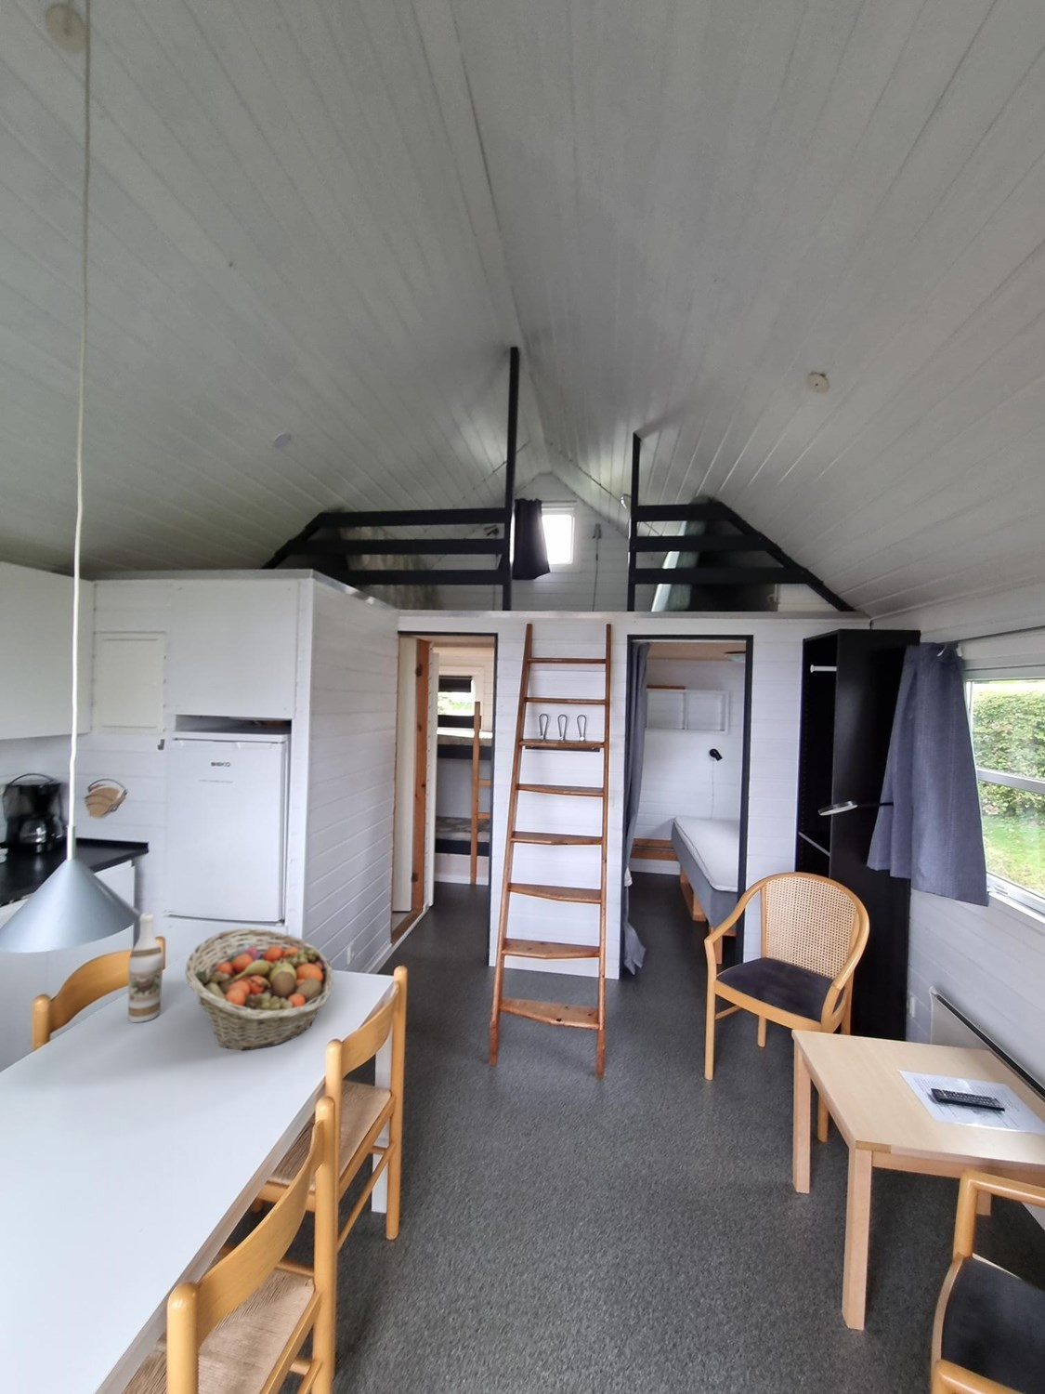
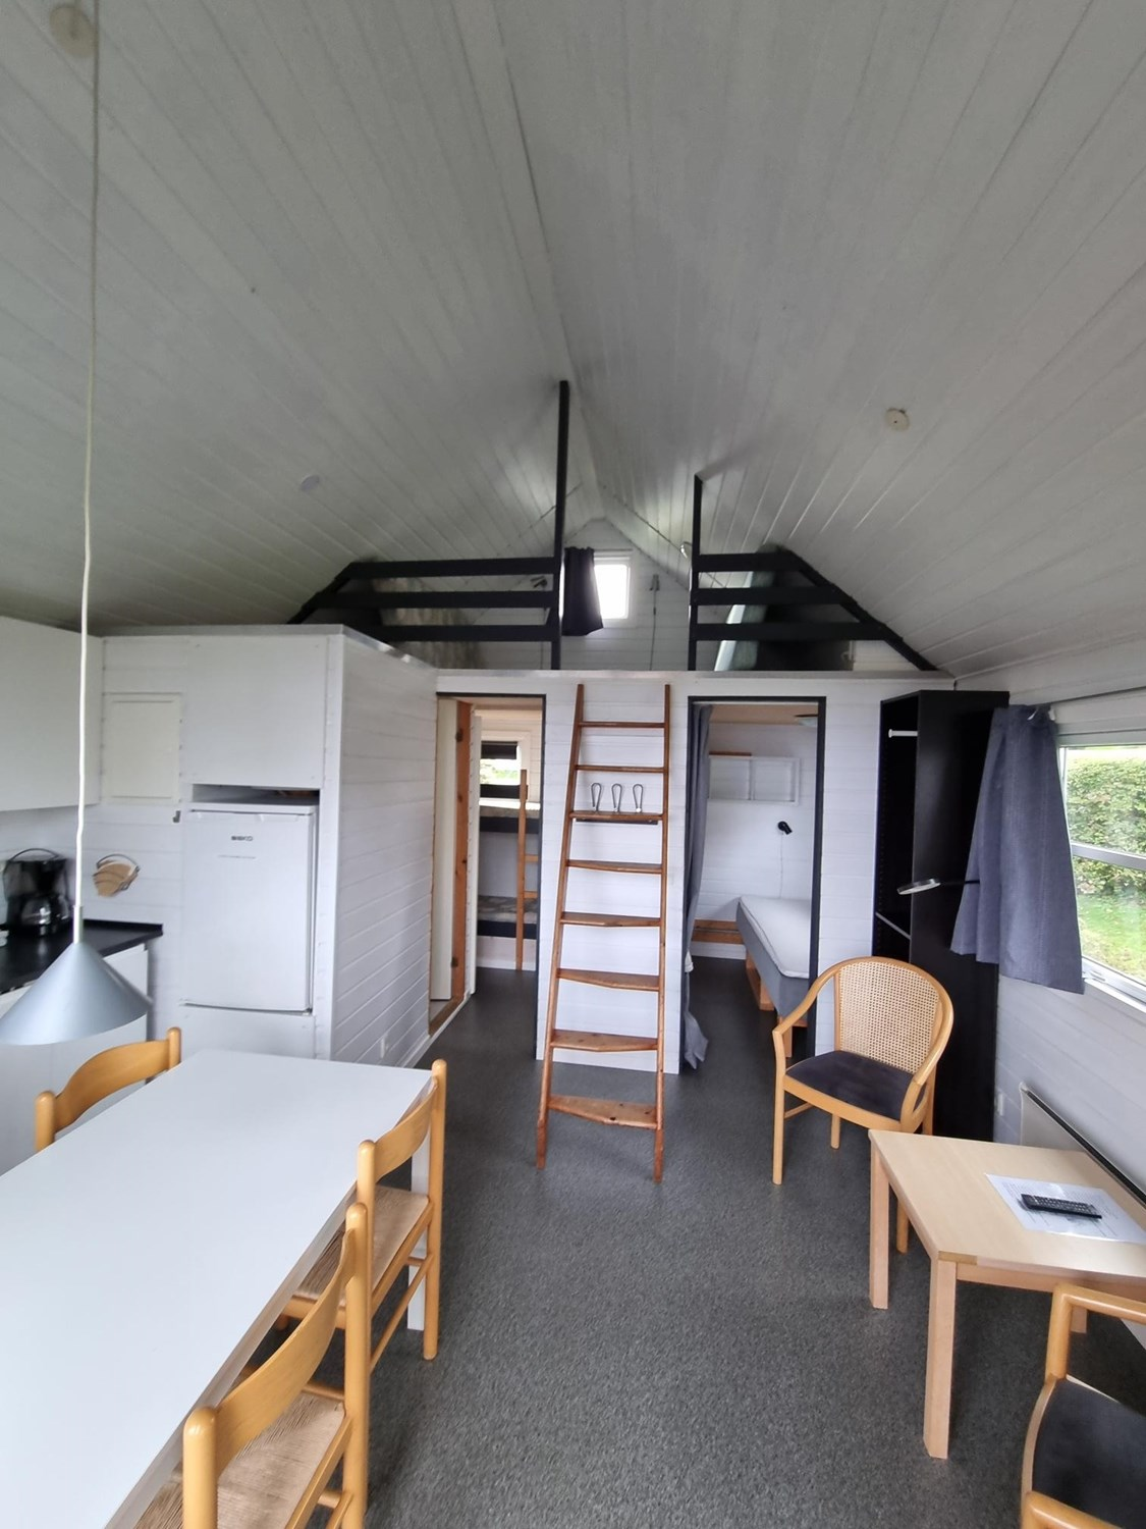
- fruit basket [184,928,335,1052]
- wine bottle [127,912,165,1023]
